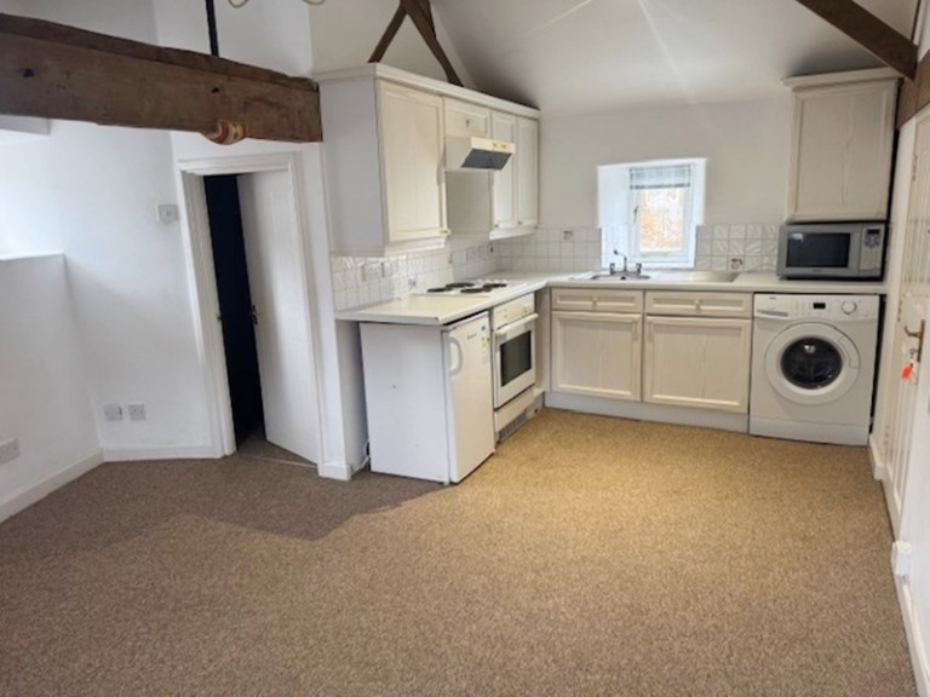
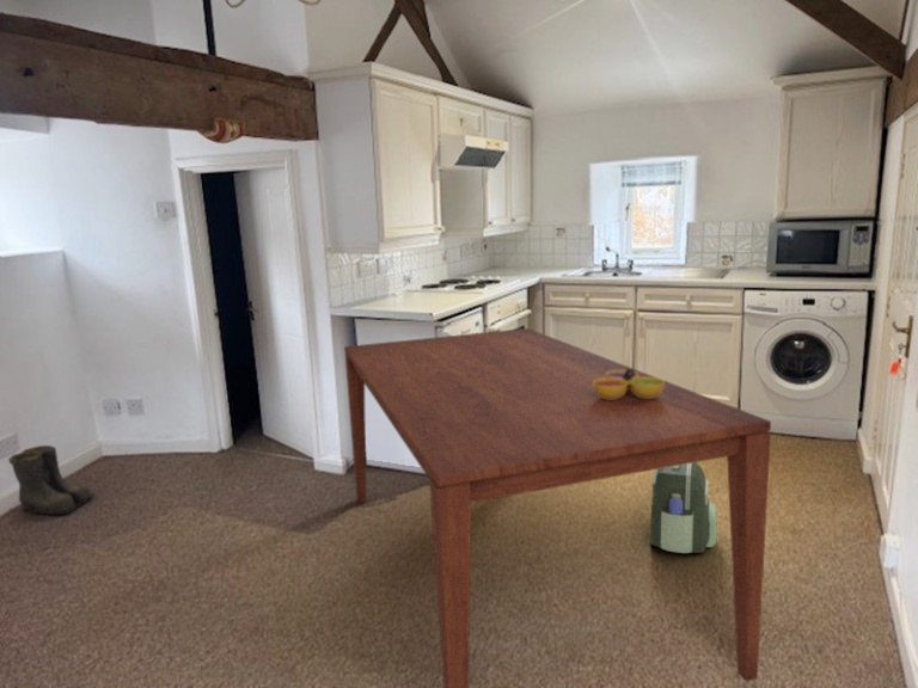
+ decorative bowl [593,367,665,400]
+ boots [7,444,96,516]
+ backpack [649,462,717,554]
+ dining table [343,327,772,688]
